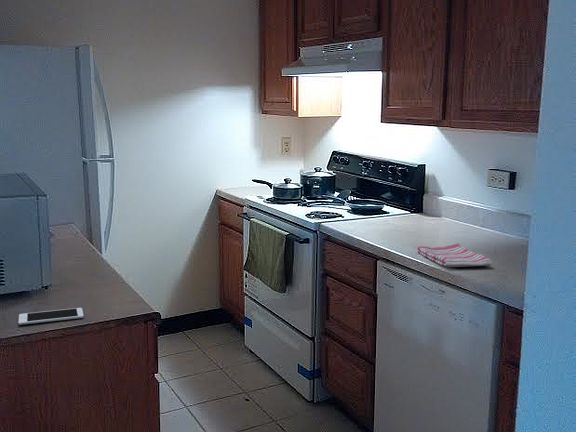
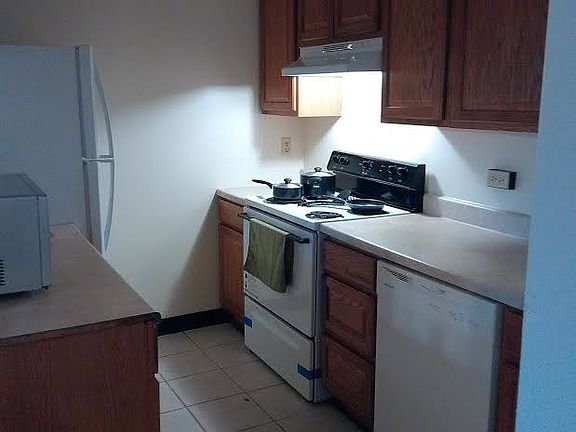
- dish towel [417,242,492,268]
- cell phone [17,307,85,326]
